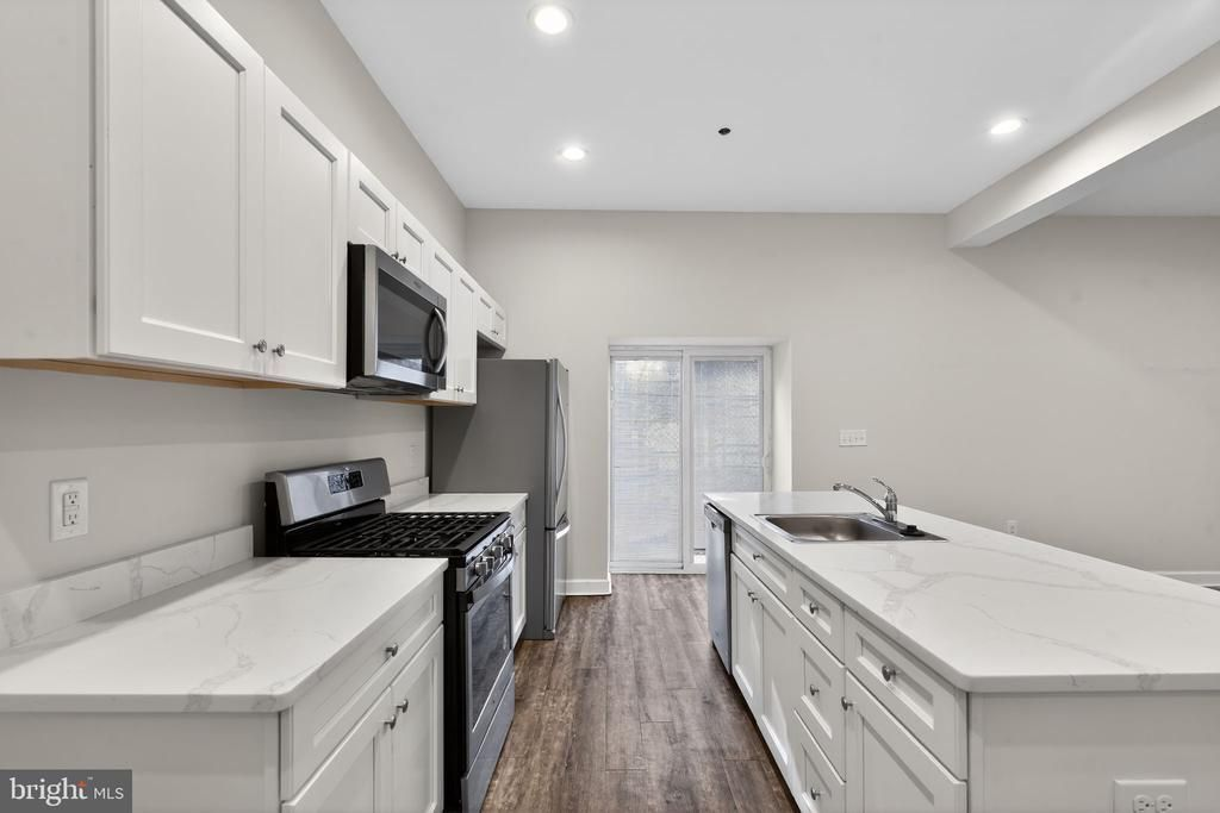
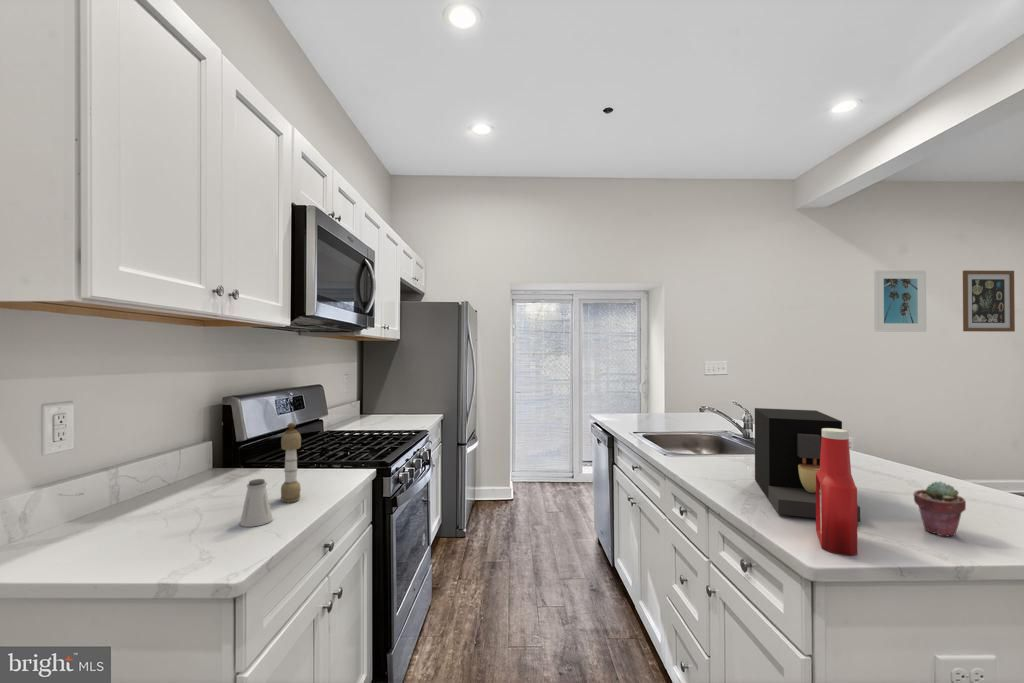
+ saltshaker [239,478,274,528]
+ wall art [962,269,1016,333]
+ potted succulent [913,480,967,538]
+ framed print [873,269,927,333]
+ soap bottle [815,428,858,556]
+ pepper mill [280,422,302,504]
+ coffee maker [754,407,861,524]
